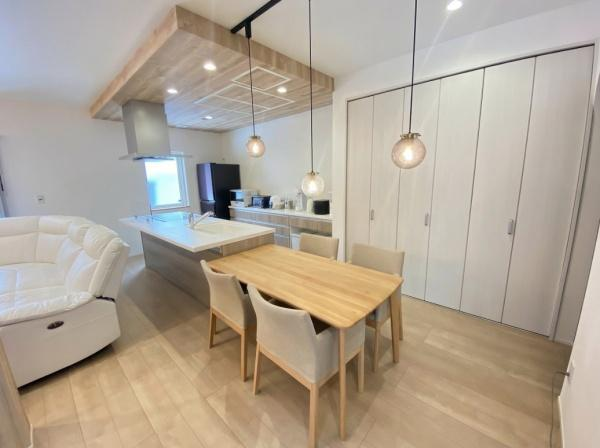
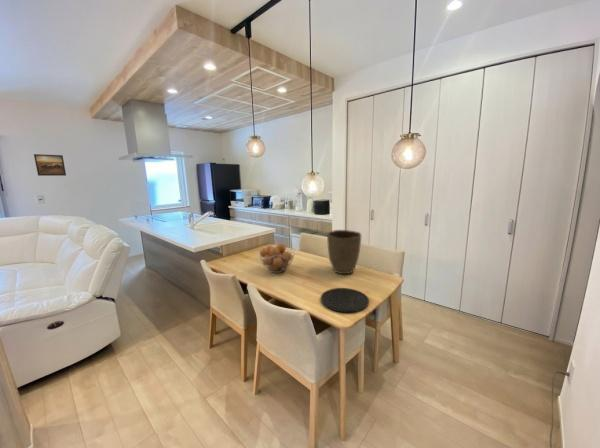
+ fruit basket [257,242,296,274]
+ plate [320,287,370,313]
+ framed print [33,153,67,177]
+ vase [326,229,362,275]
